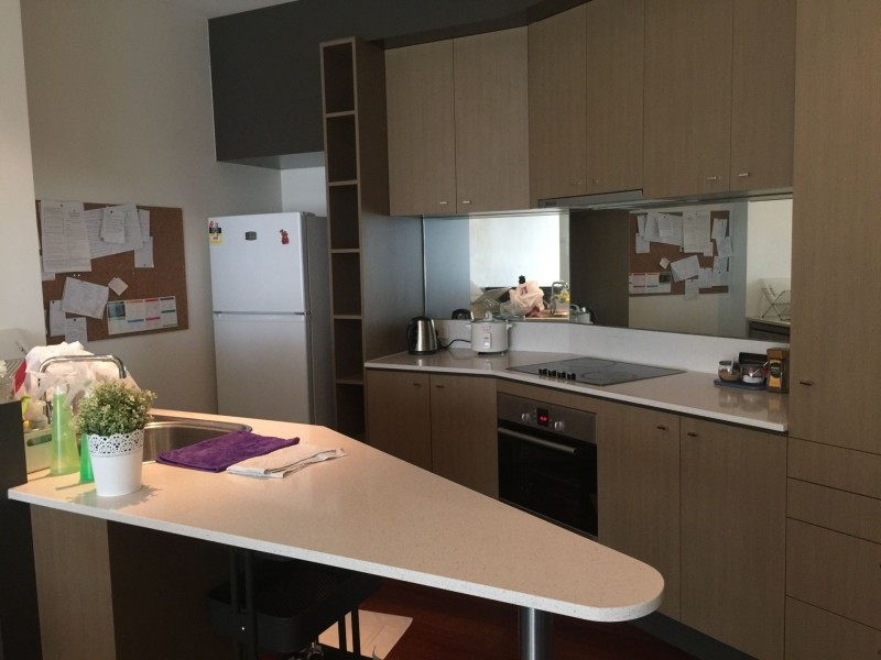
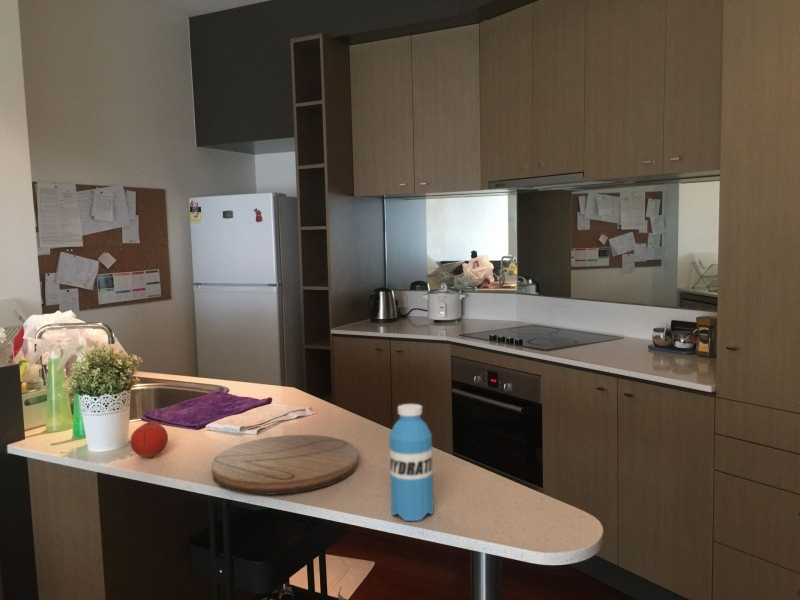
+ water bottle [388,403,435,522]
+ cutting board [211,434,359,495]
+ fruit [129,417,169,458]
